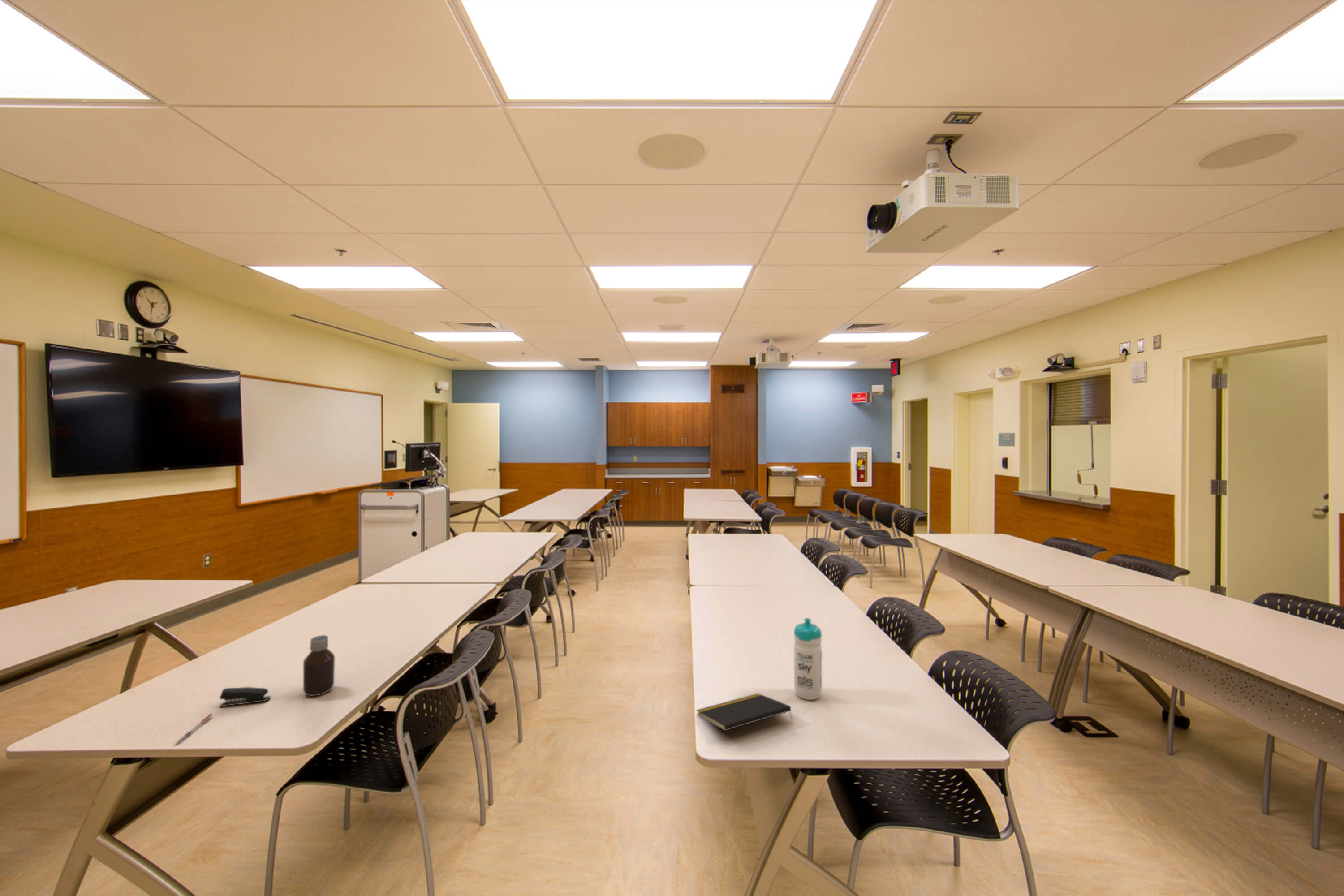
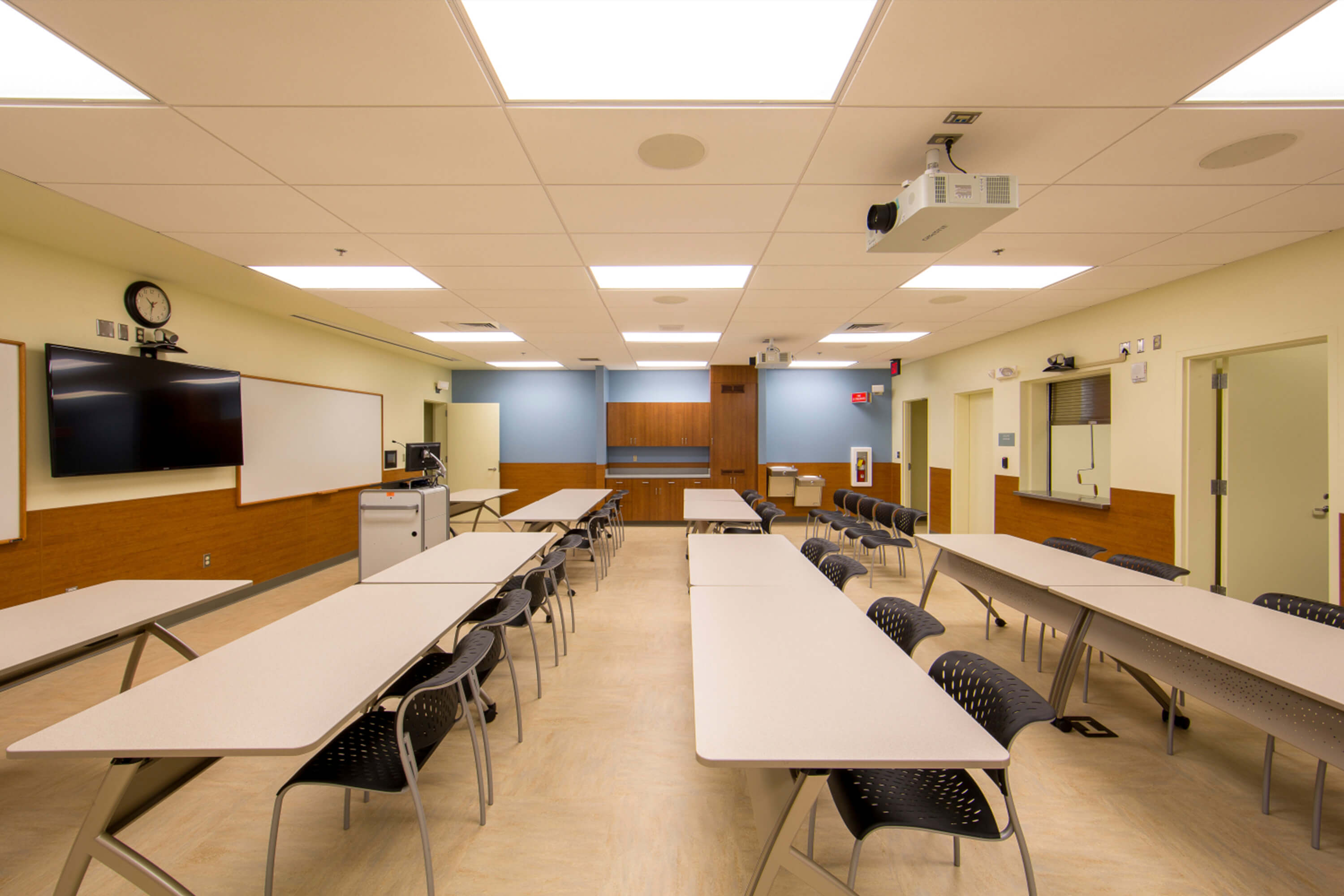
- notepad [696,693,793,731]
- water bottle [793,617,822,700]
- pen [175,713,213,744]
- stapler [219,687,271,707]
- bottle [302,635,335,697]
